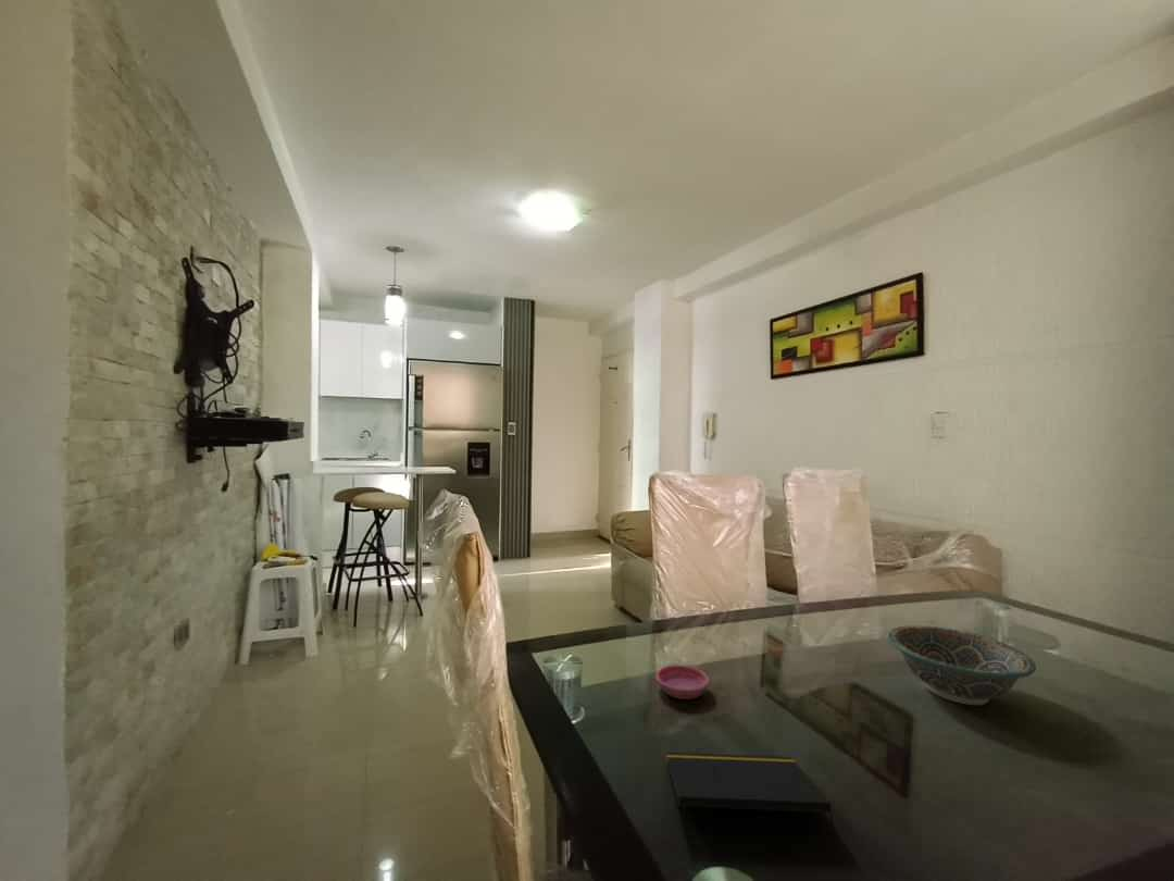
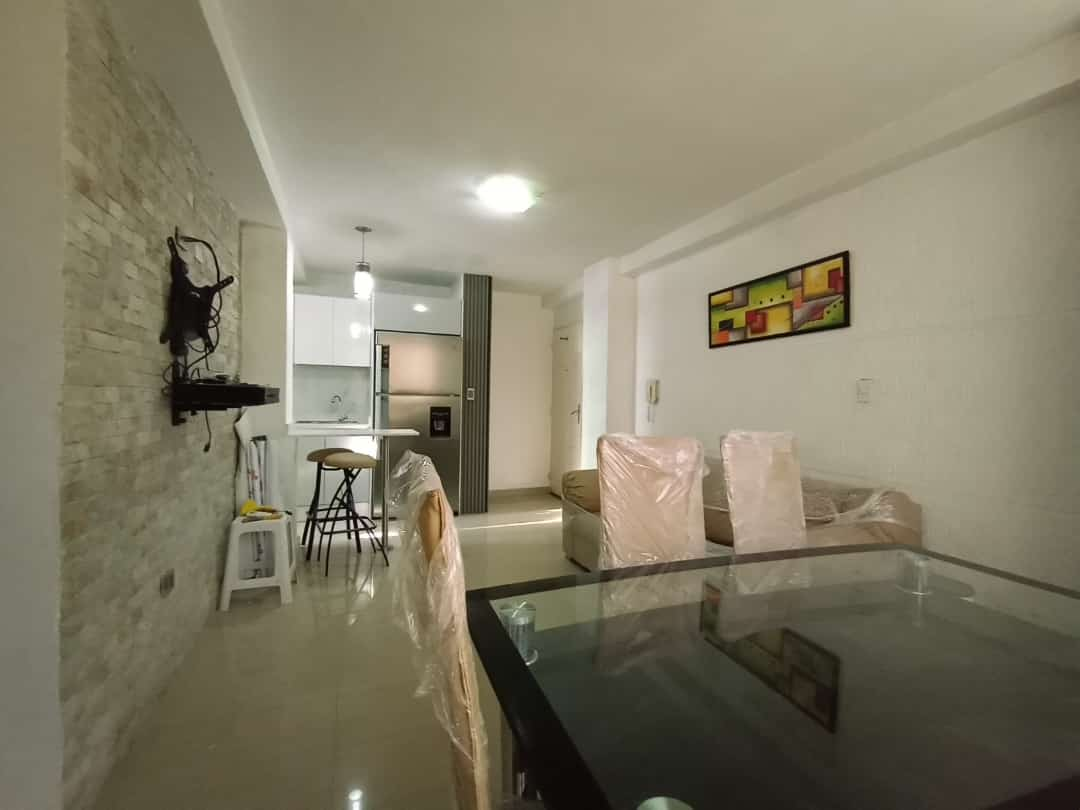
- notepad [665,752,836,834]
- saucer [654,663,711,700]
- bowl [887,624,1037,706]
